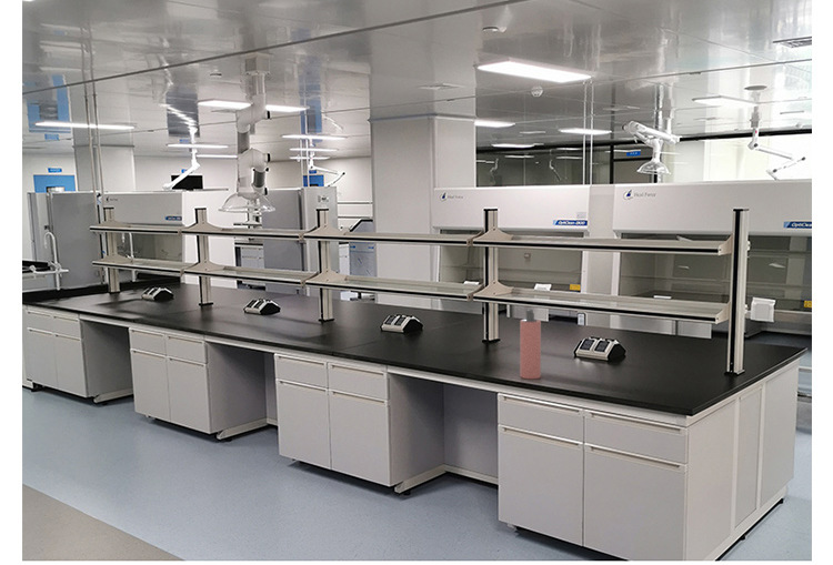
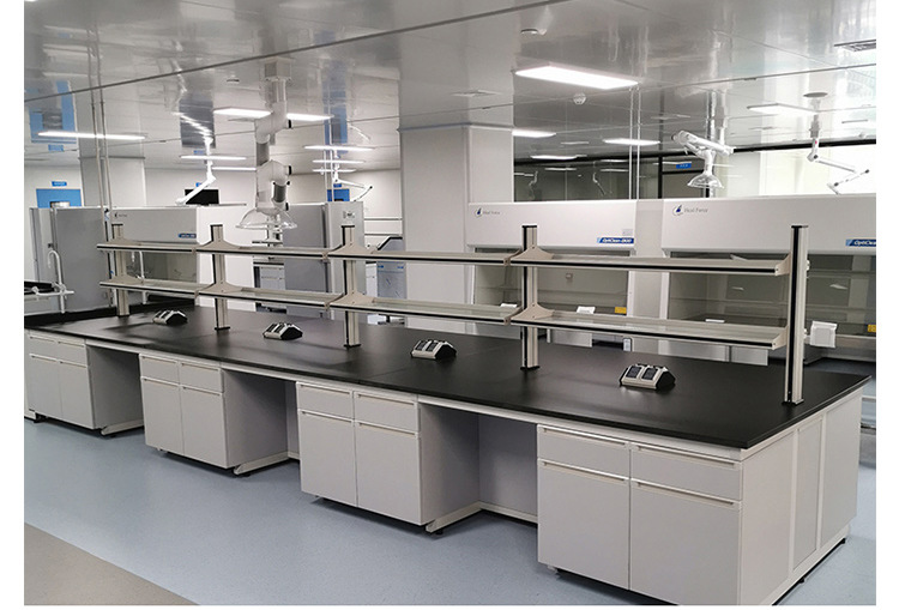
- spray bottle [519,309,542,380]
